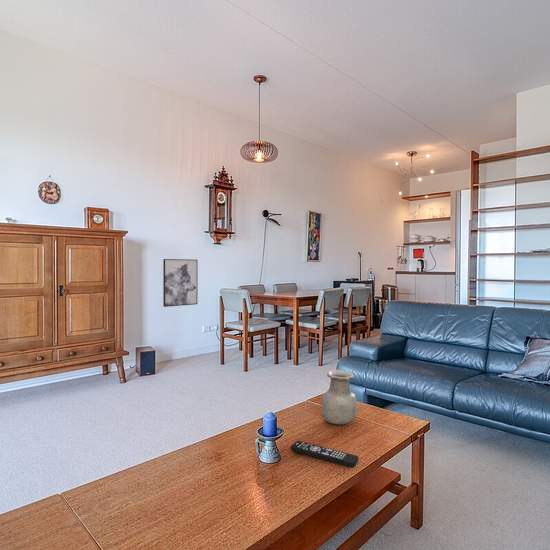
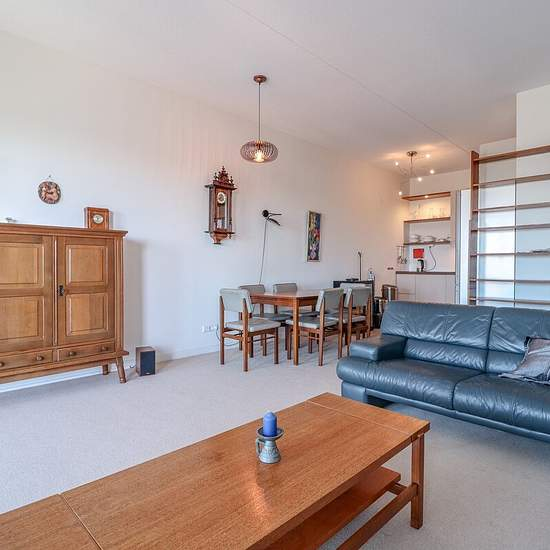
- vase [320,369,358,425]
- wall art [162,258,199,308]
- remote control [290,440,359,468]
